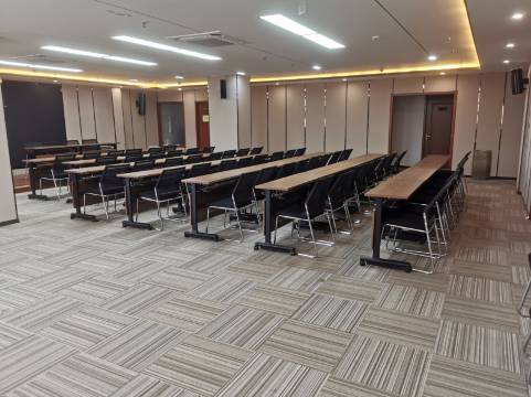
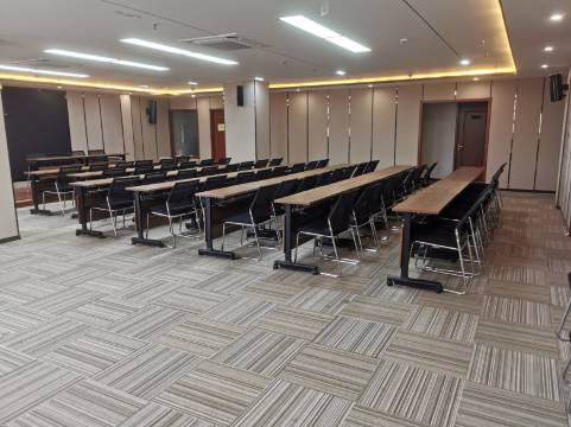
- wooden barrel [470,149,493,181]
